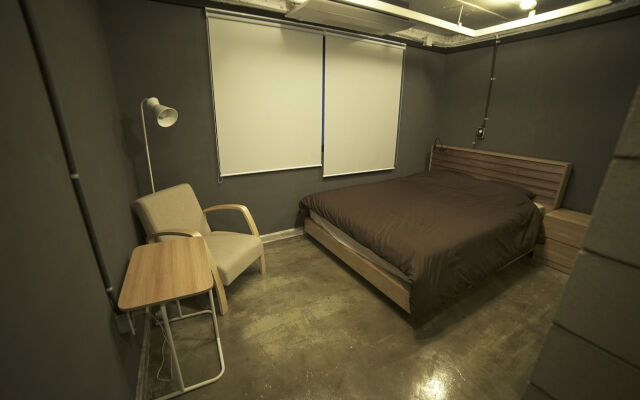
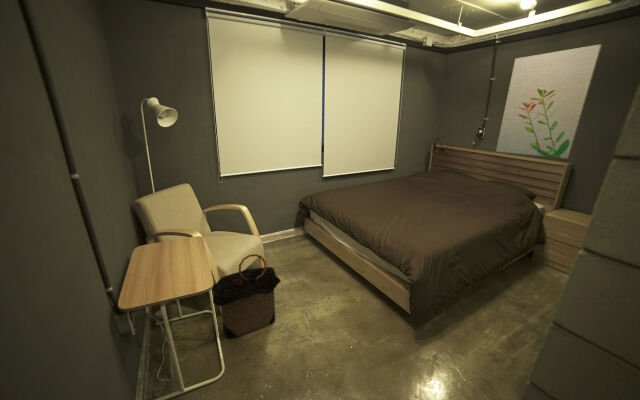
+ wall art [495,43,603,160]
+ laundry hamper [212,253,282,339]
